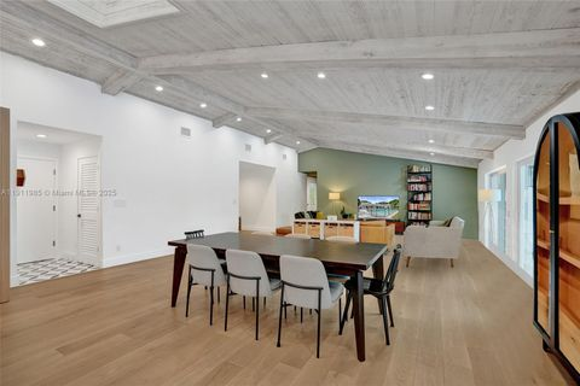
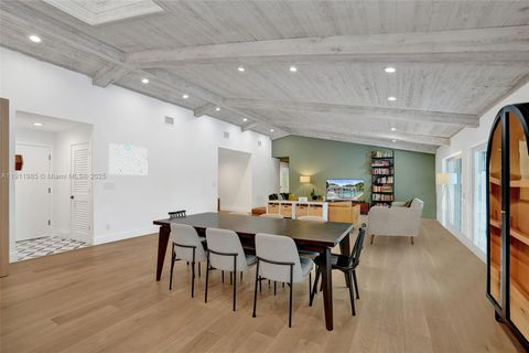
+ wall art [108,142,149,175]
